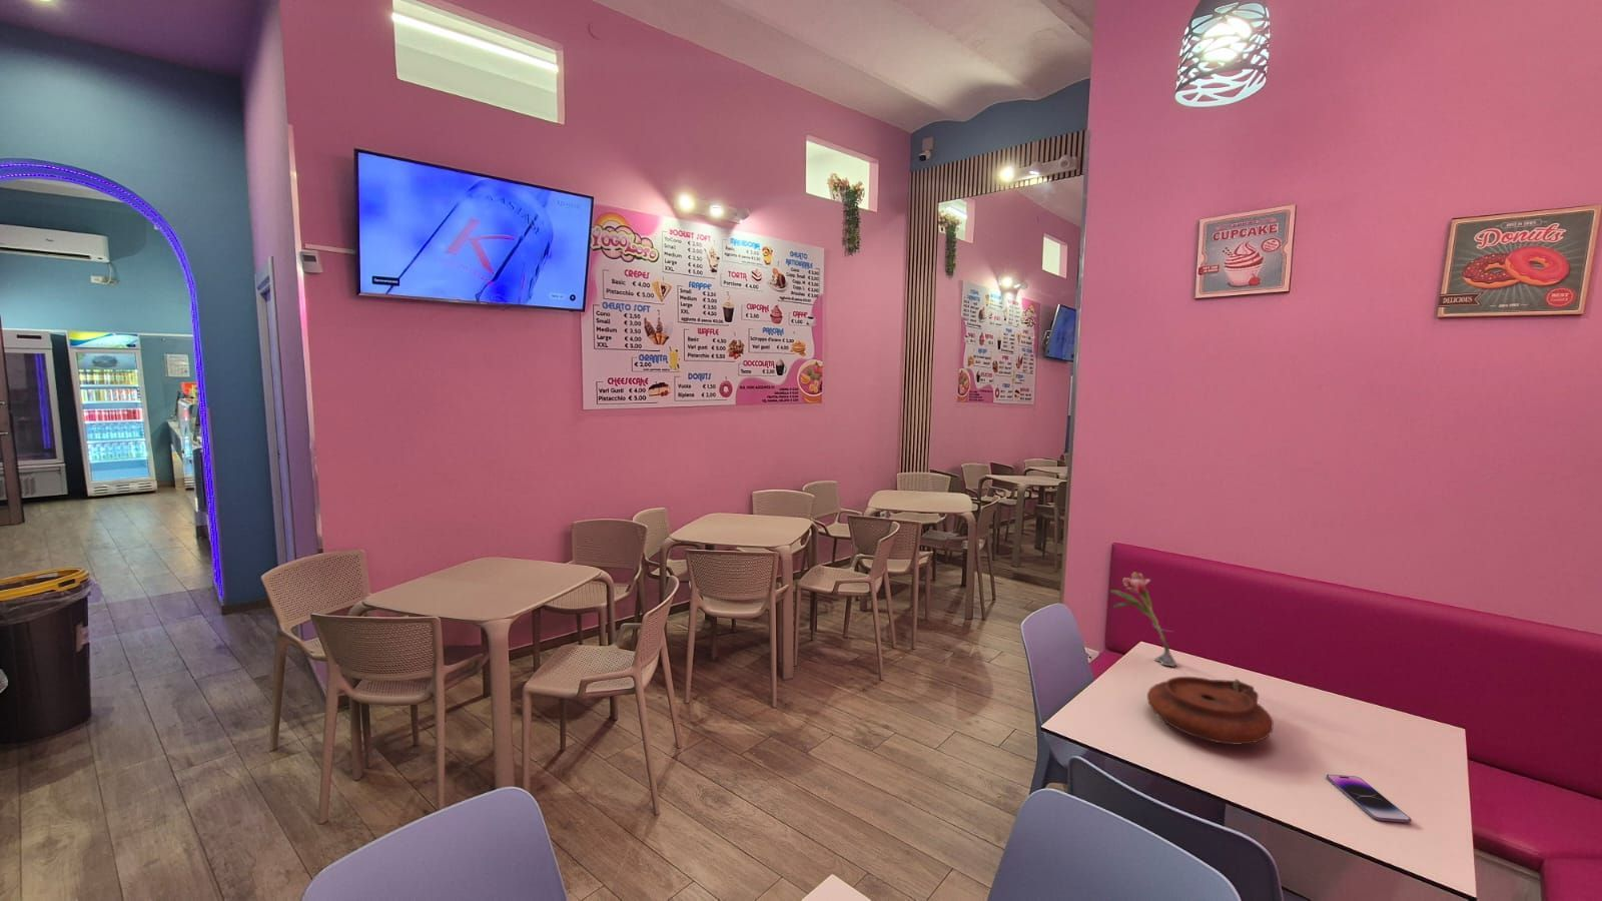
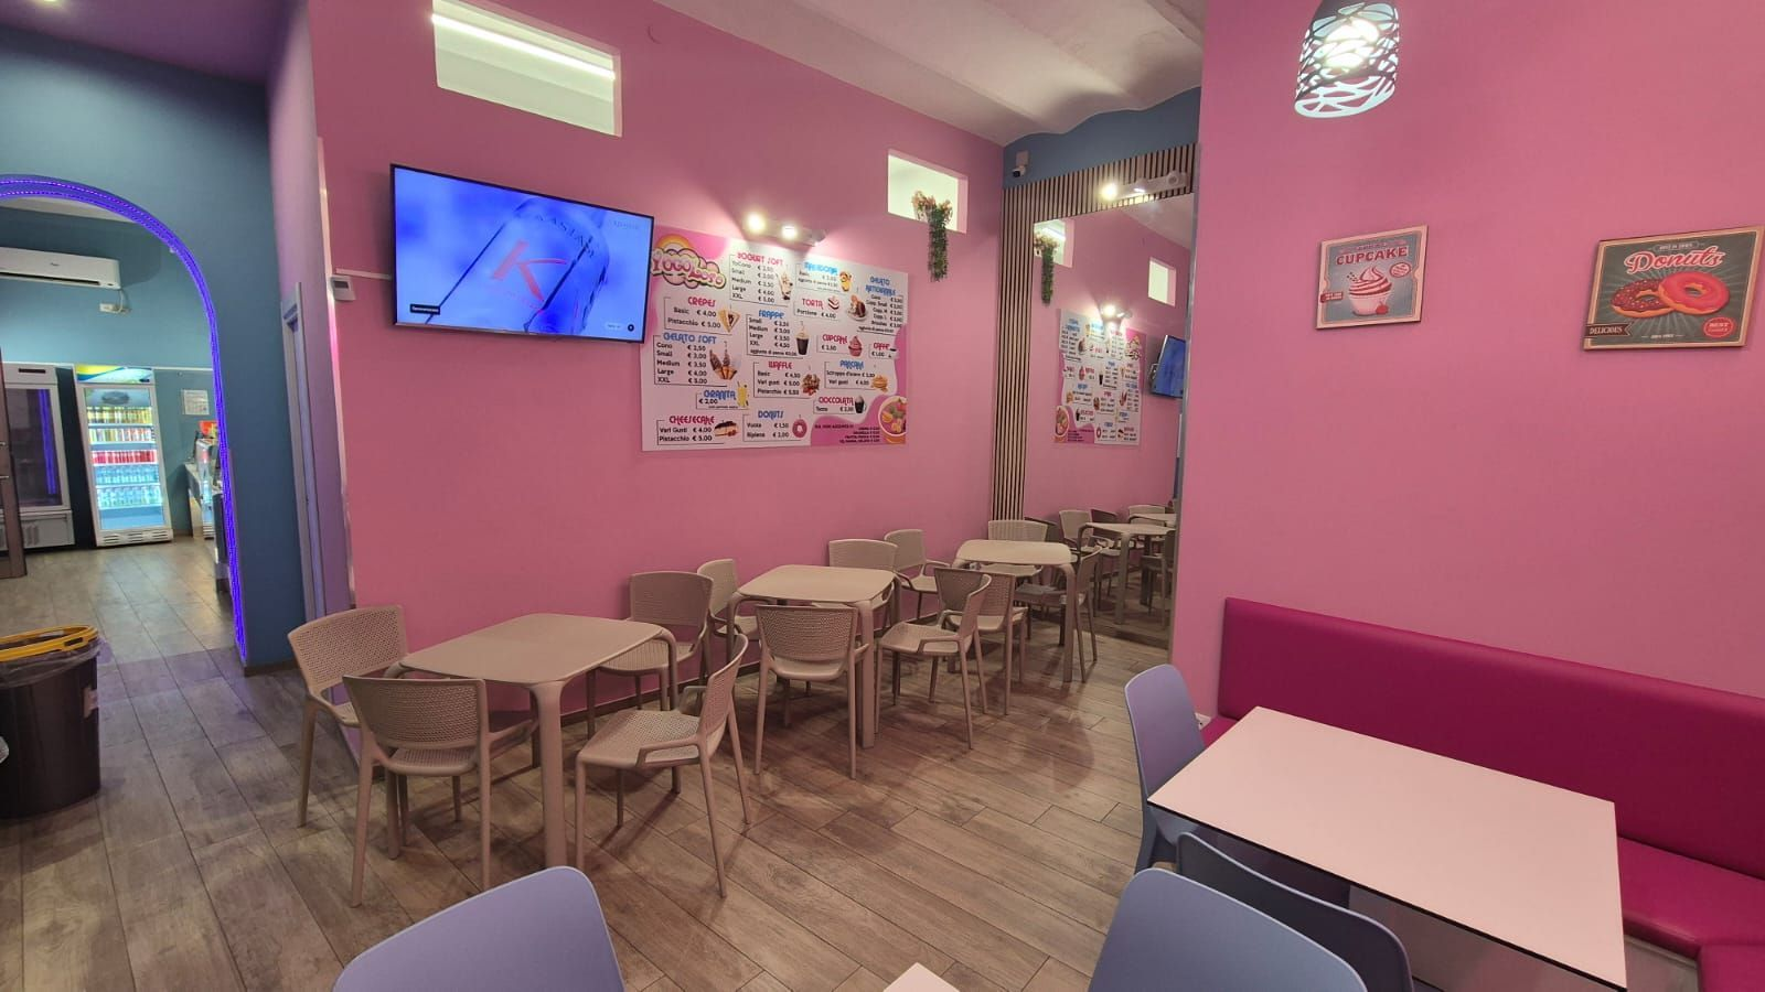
- plate [1146,675,1274,746]
- flower [1109,571,1178,668]
- smartphone [1326,773,1412,823]
